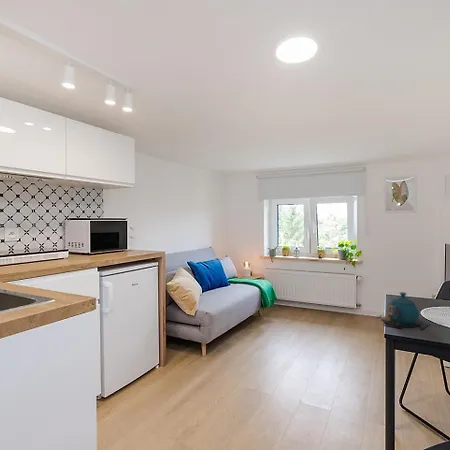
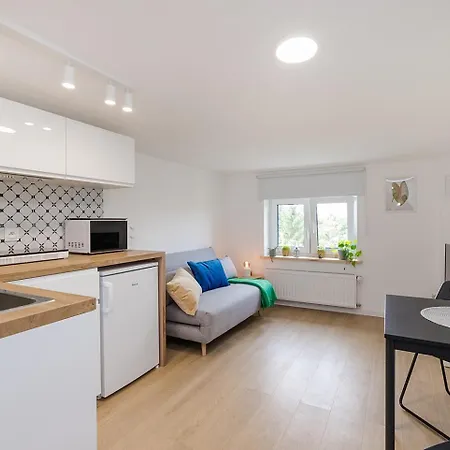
- teapot [374,291,430,331]
